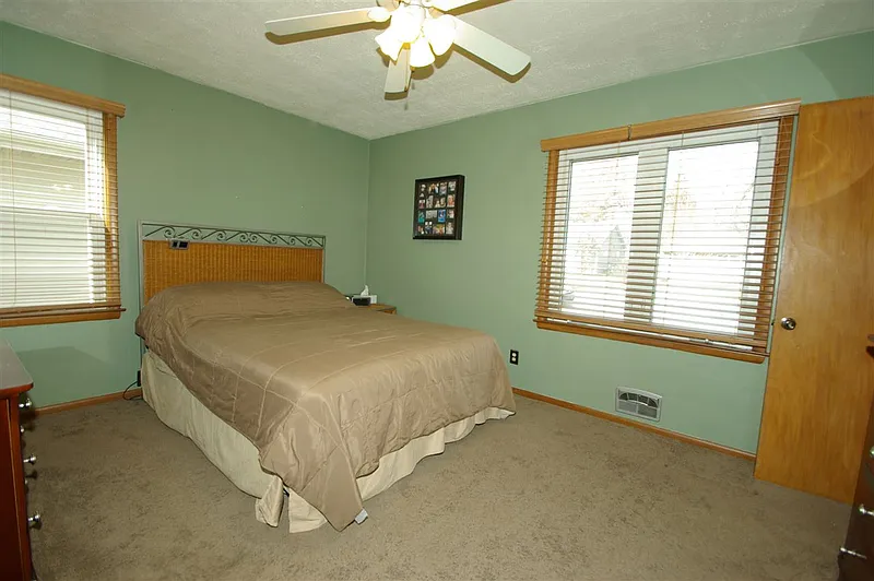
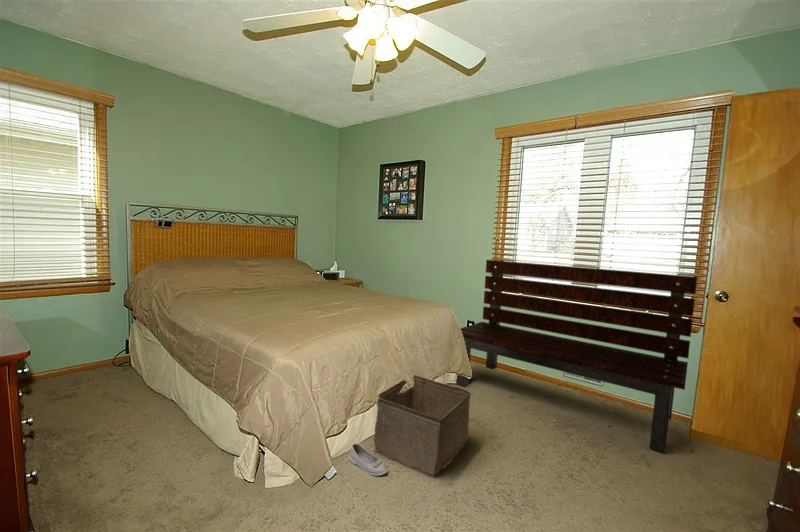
+ shoe [348,443,389,477]
+ storage bin [373,374,472,478]
+ bench [455,259,698,454]
